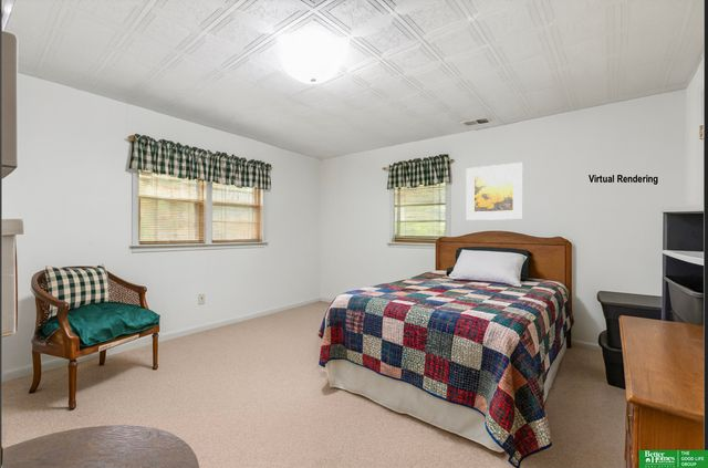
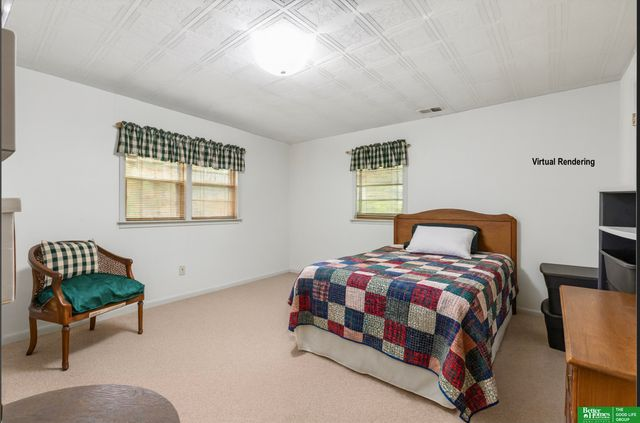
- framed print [465,162,523,221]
